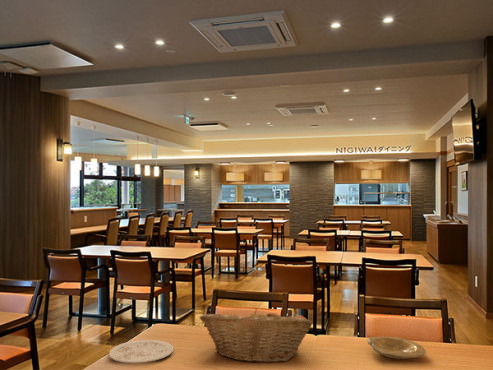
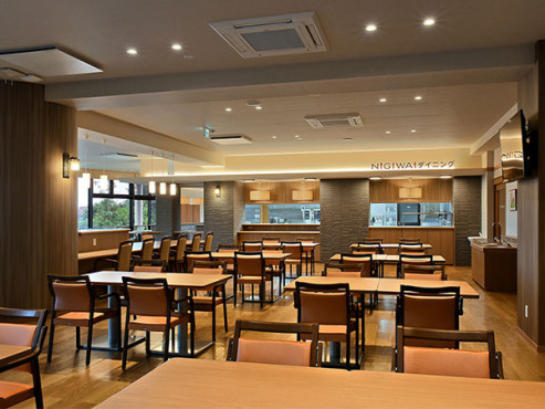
- plate [367,336,427,360]
- plate [108,339,174,364]
- fruit basket [199,307,314,364]
